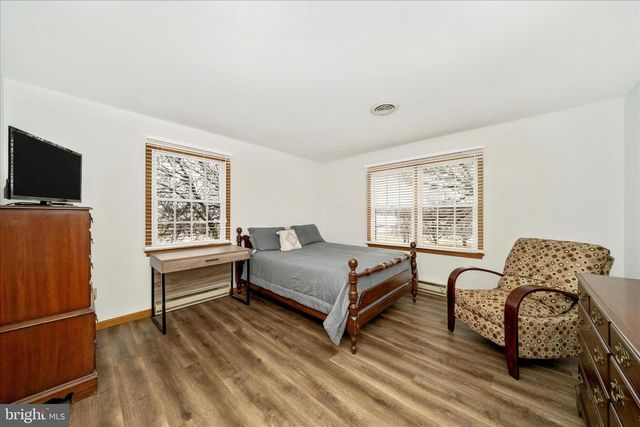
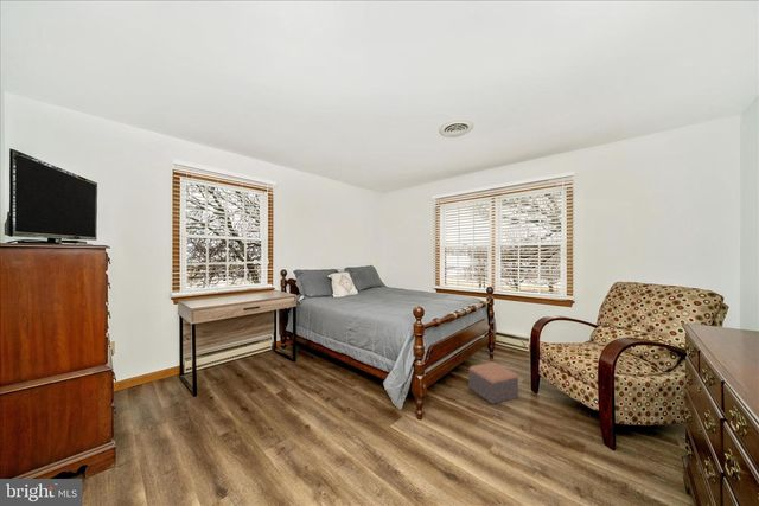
+ footstool [468,361,519,405]
